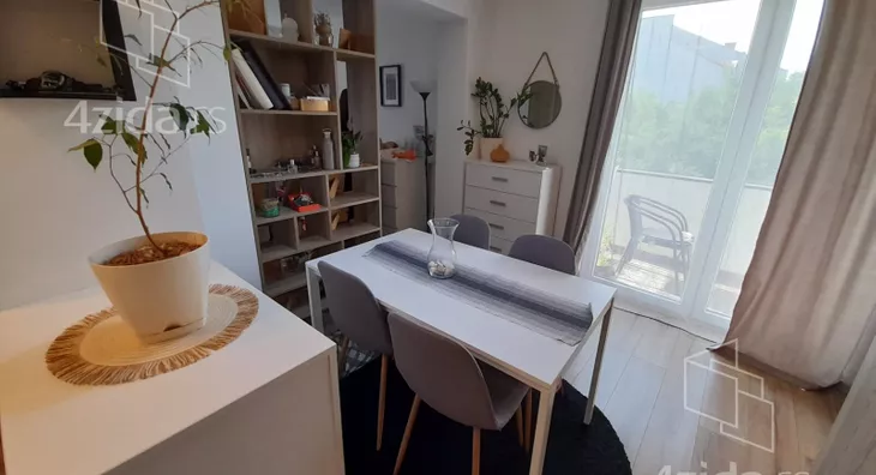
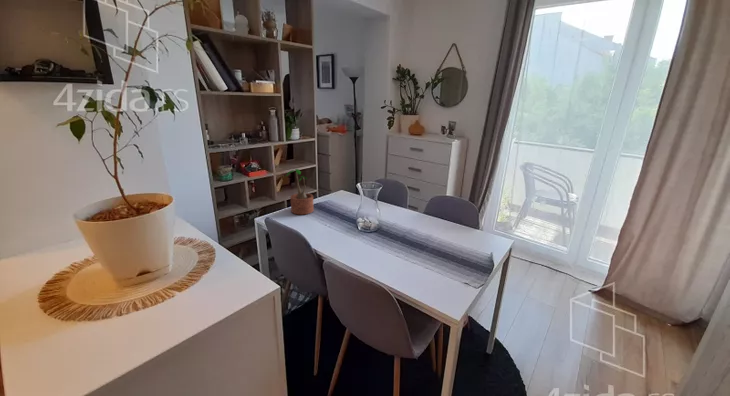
+ potted plant [285,168,314,215]
